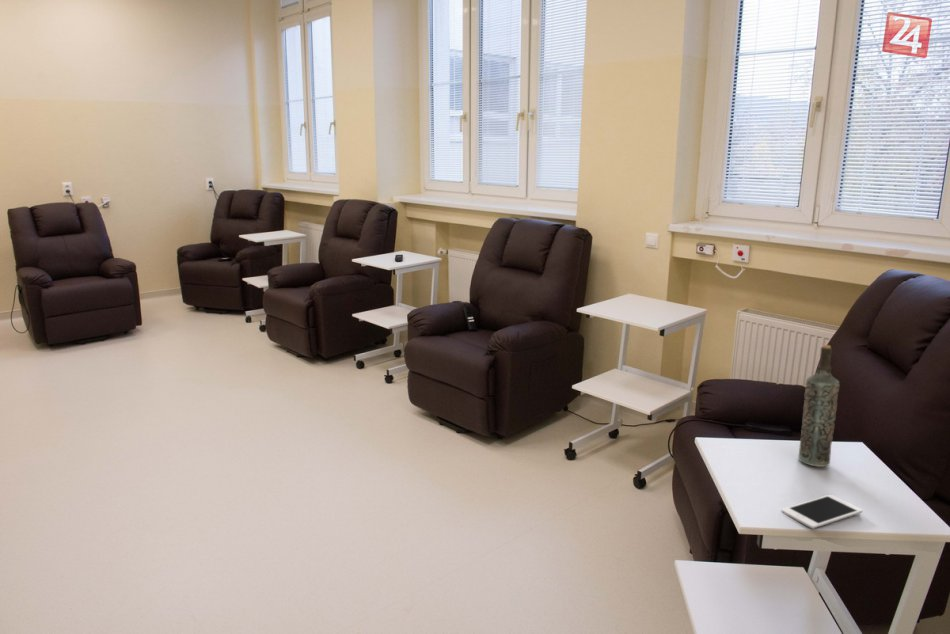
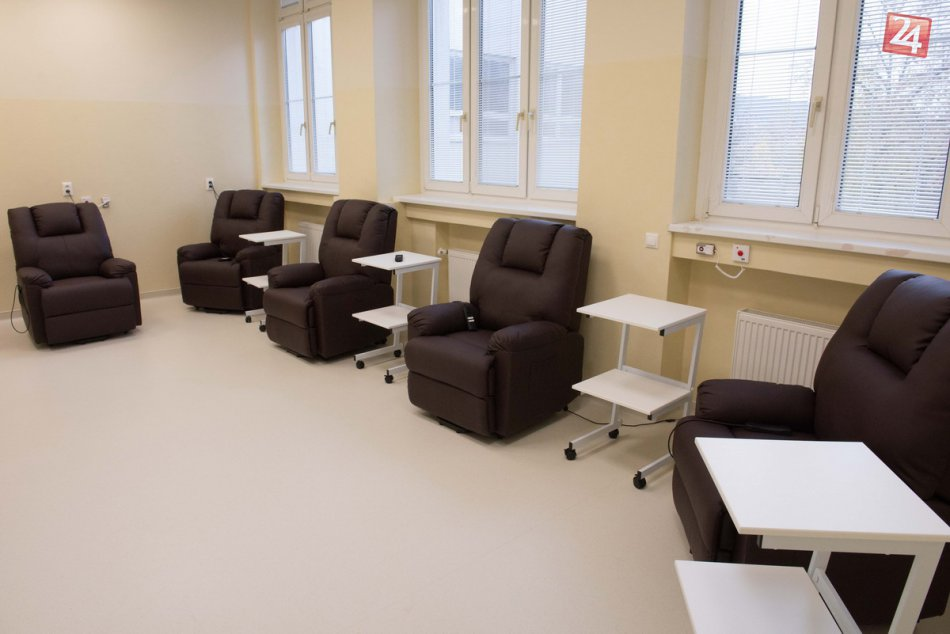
- cell phone [780,494,863,530]
- bottle [797,344,840,468]
